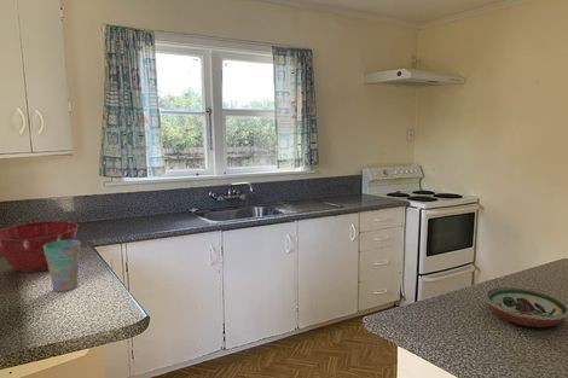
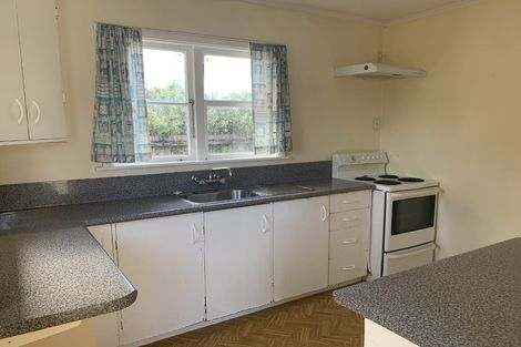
- mixing bowl [0,220,79,274]
- cup [44,239,81,292]
- decorative bowl [483,286,568,328]
